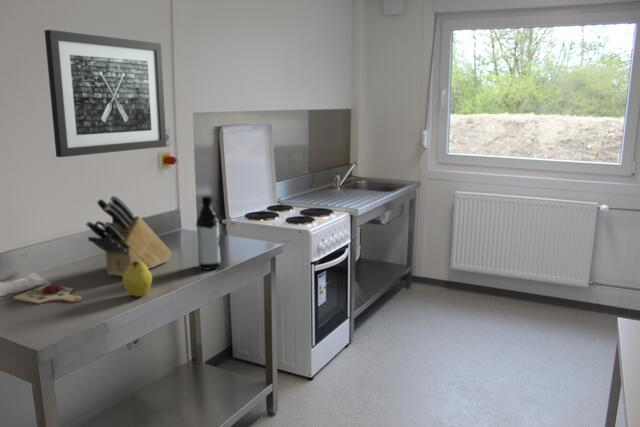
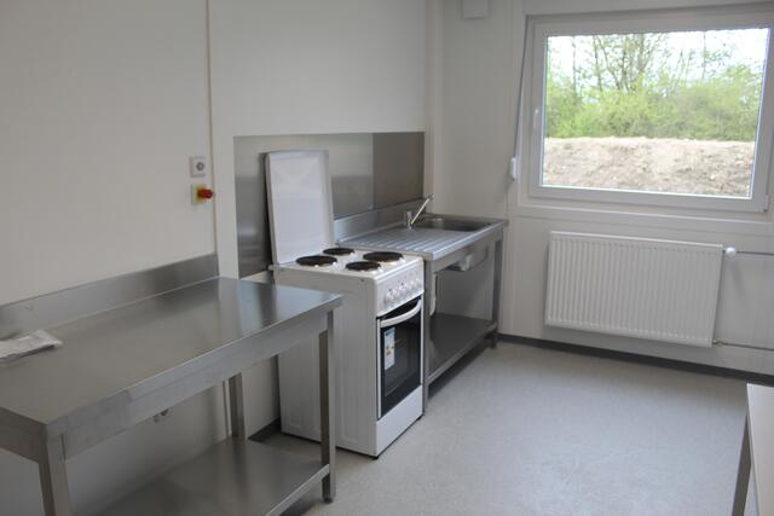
- cutting board [12,281,82,305]
- knife block [85,195,173,277]
- water bottle [195,195,221,271]
- wall art [43,29,167,158]
- fruit [121,260,153,298]
